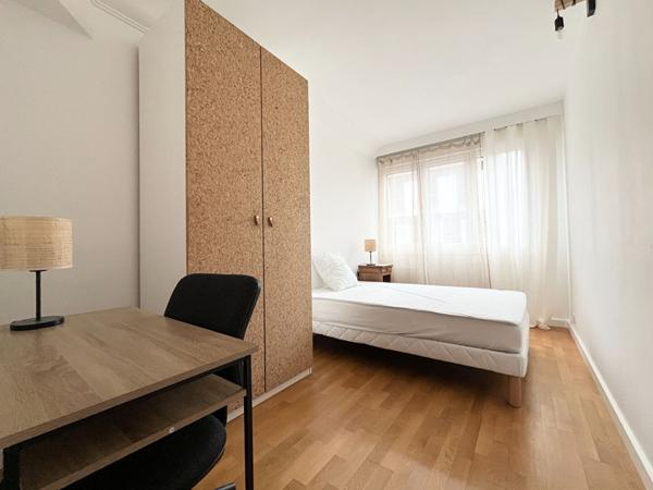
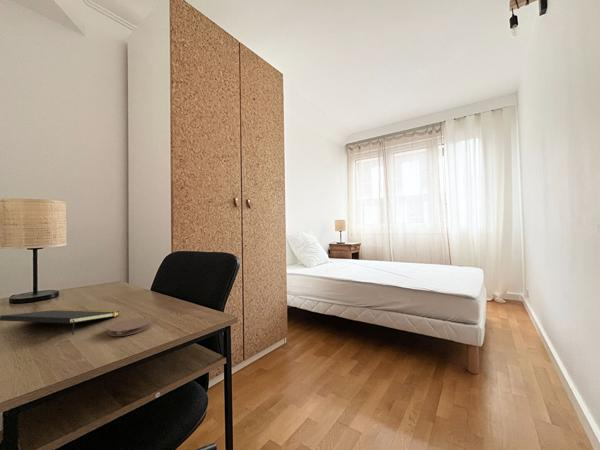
+ coaster [107,317,150,337]
+ notepad [0,308,121,336]
